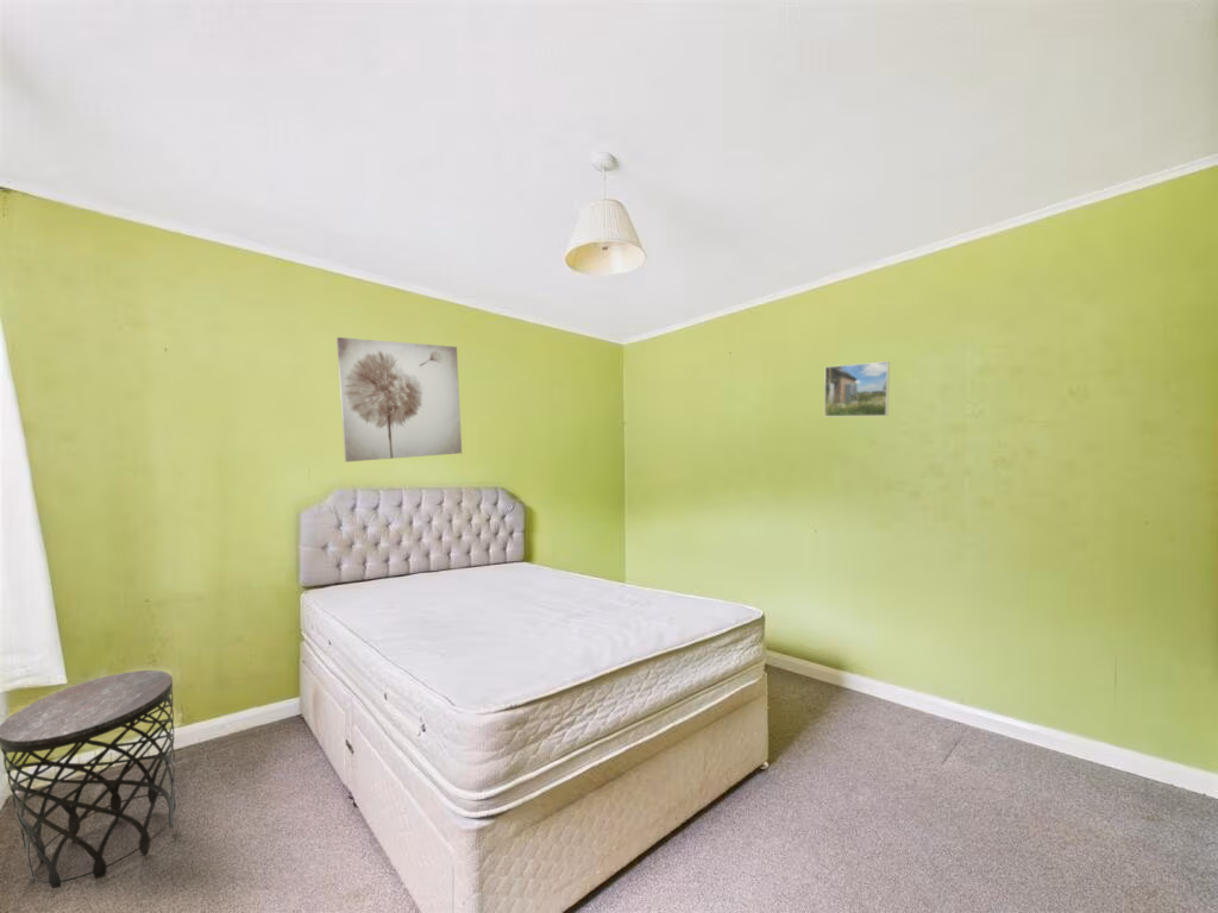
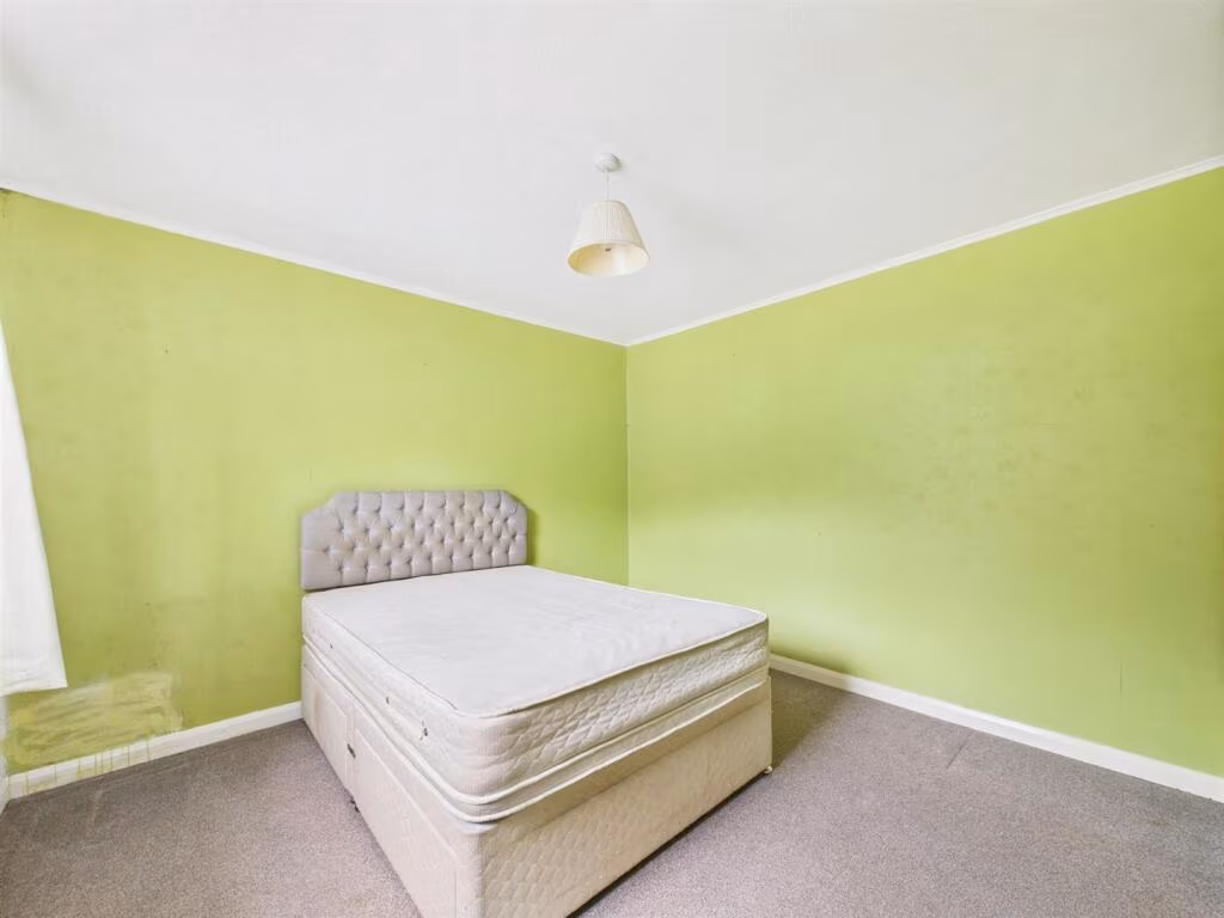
- side table [0,669,177,889]
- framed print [823,360,891,417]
- wall art [335,336,463,462]
